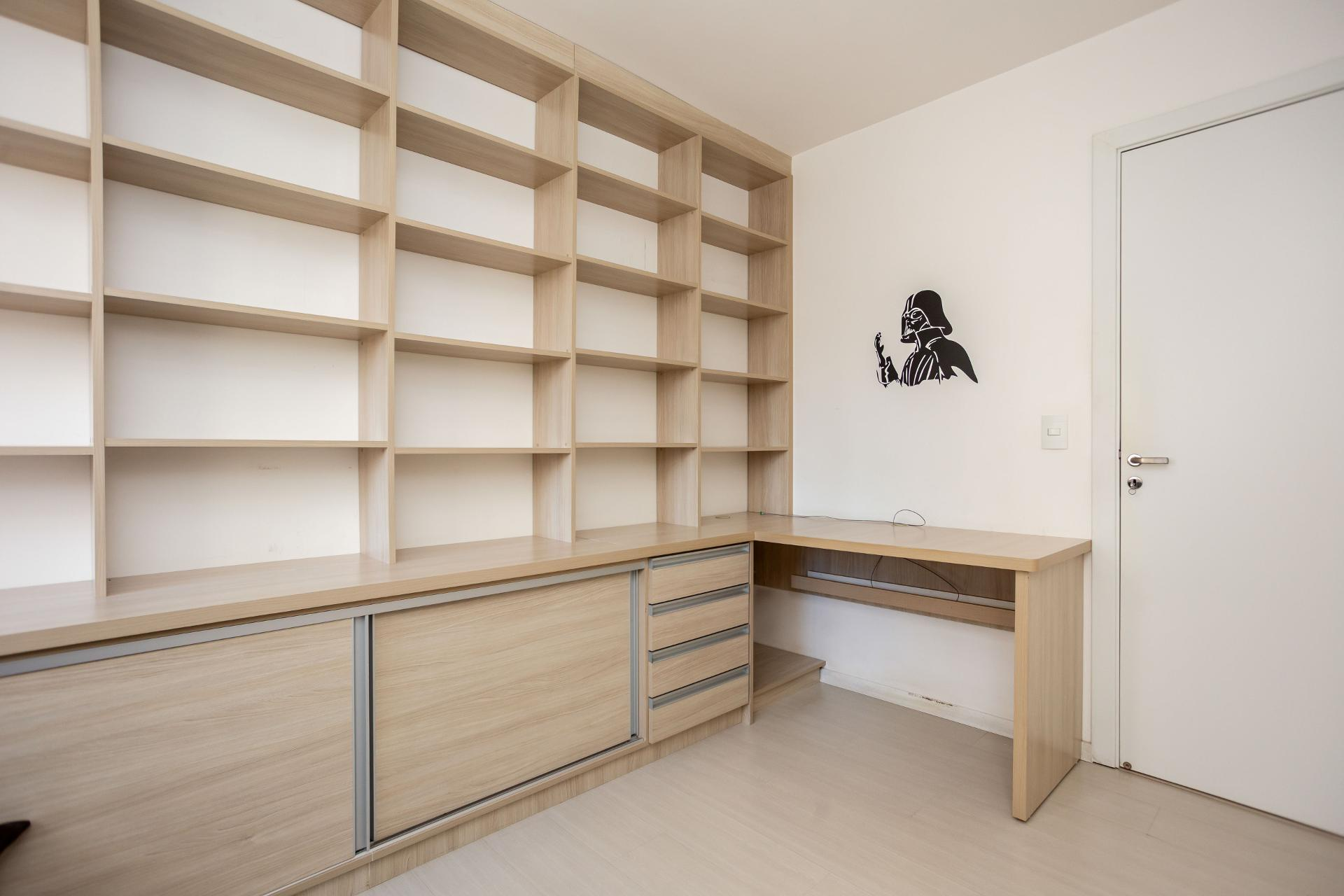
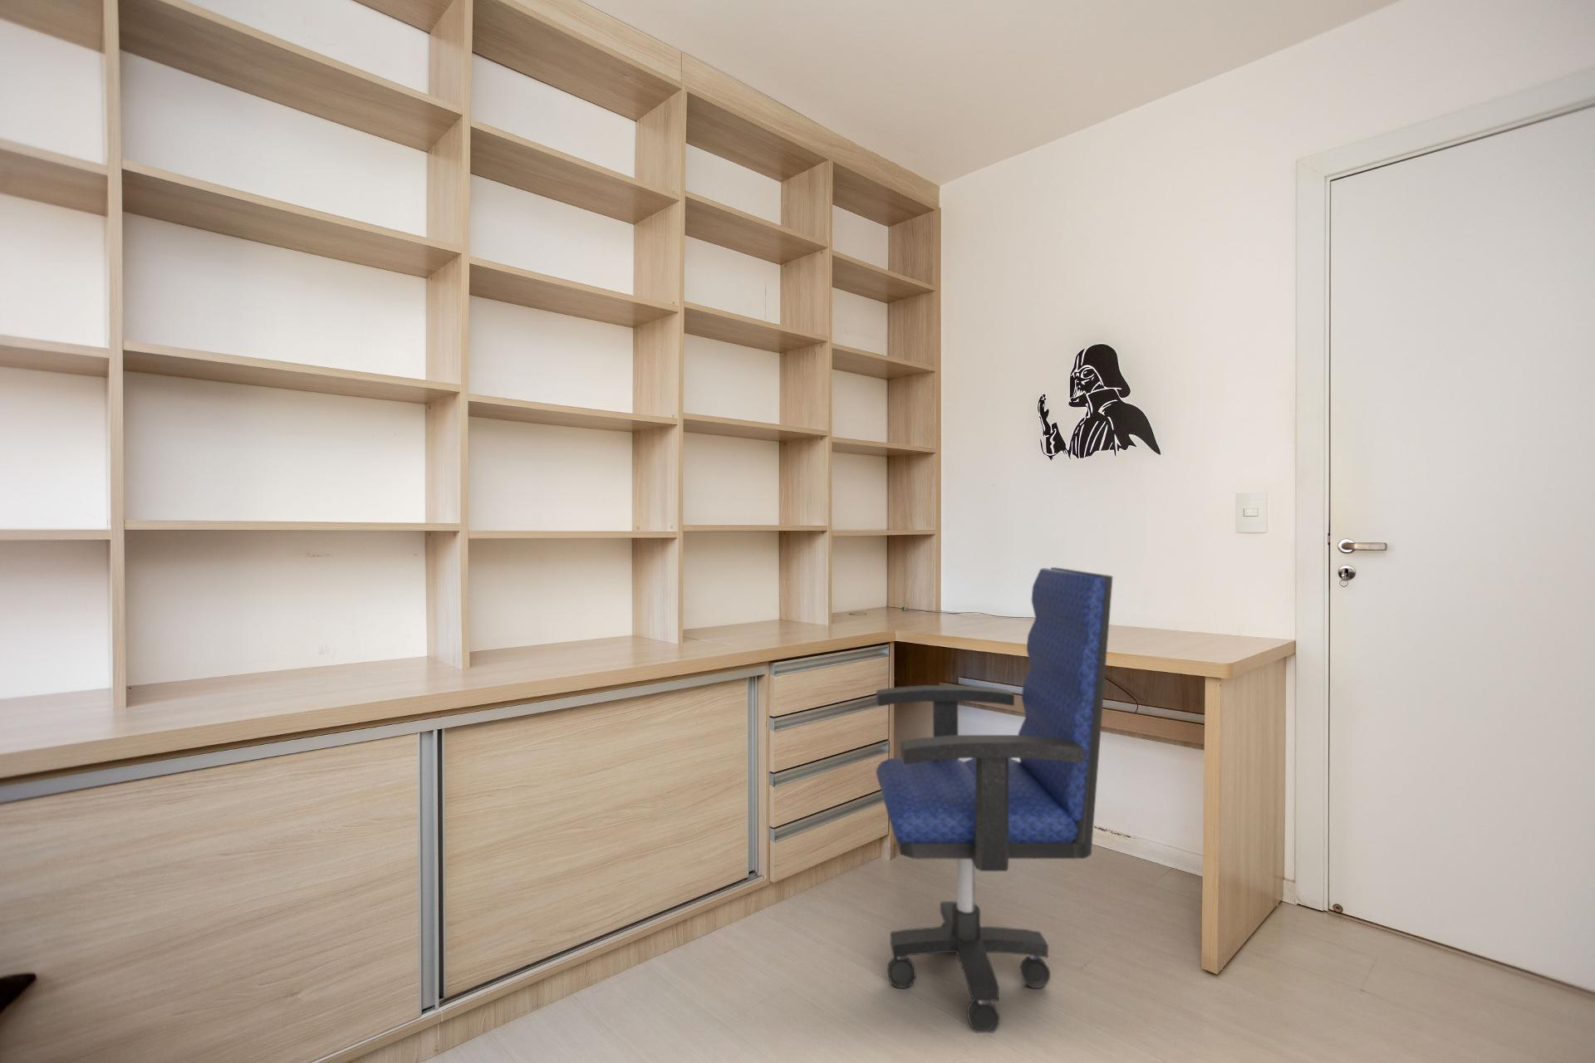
+ office chair [875,566,1114,1035]
